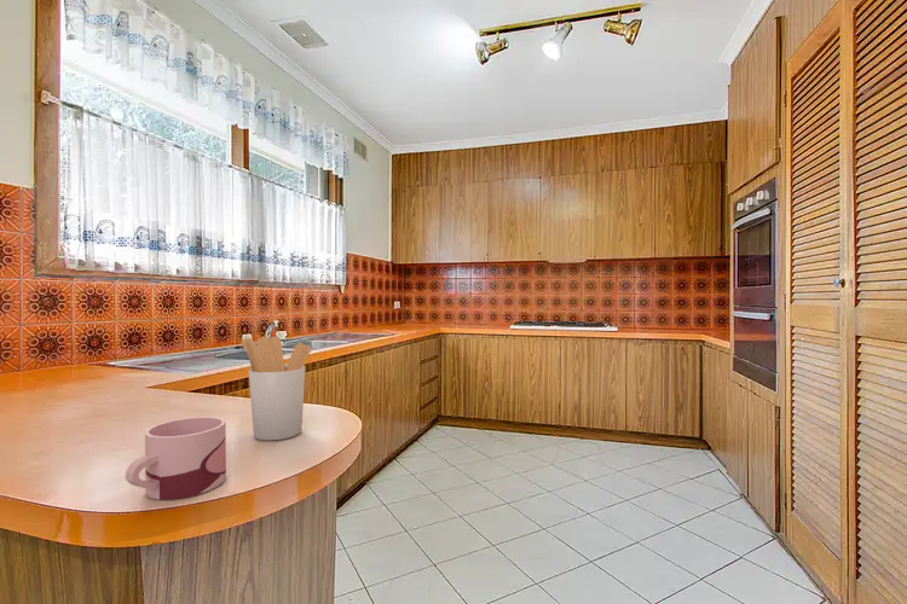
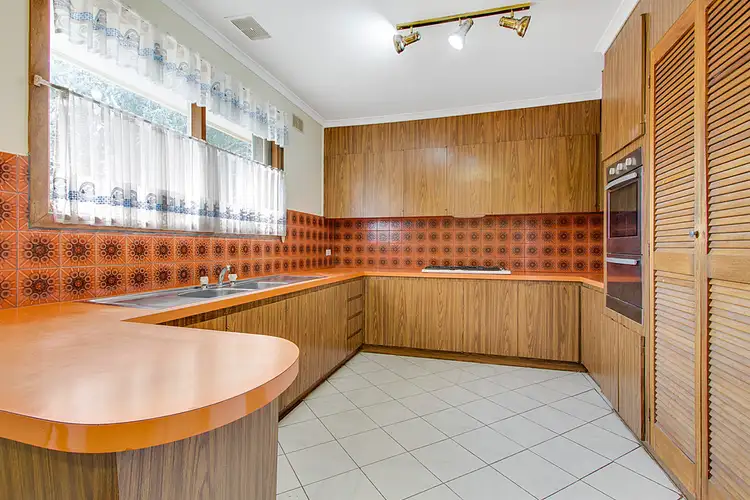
- utensil holder [241,336,312,441]
- mug [125,416,227,500]
